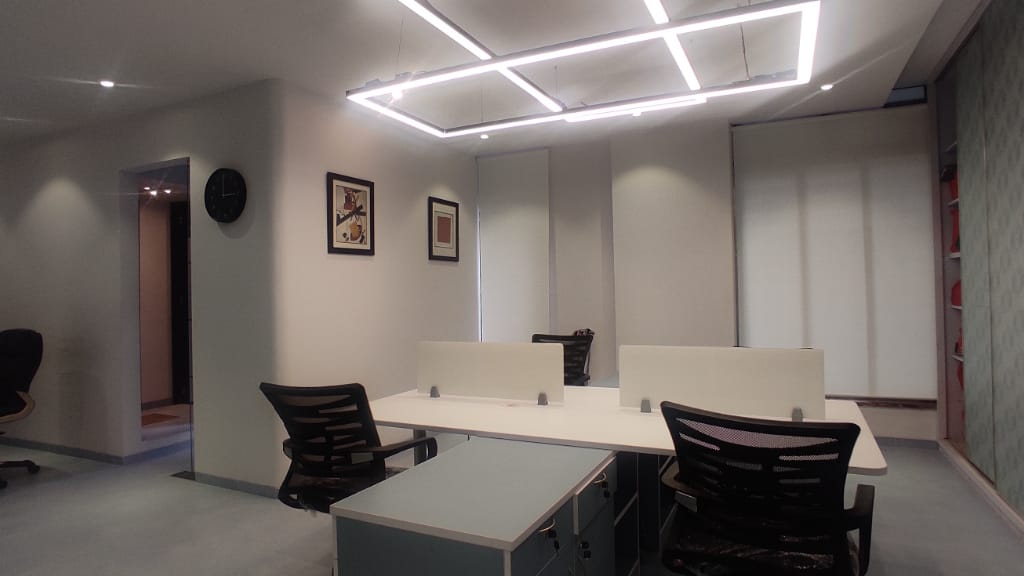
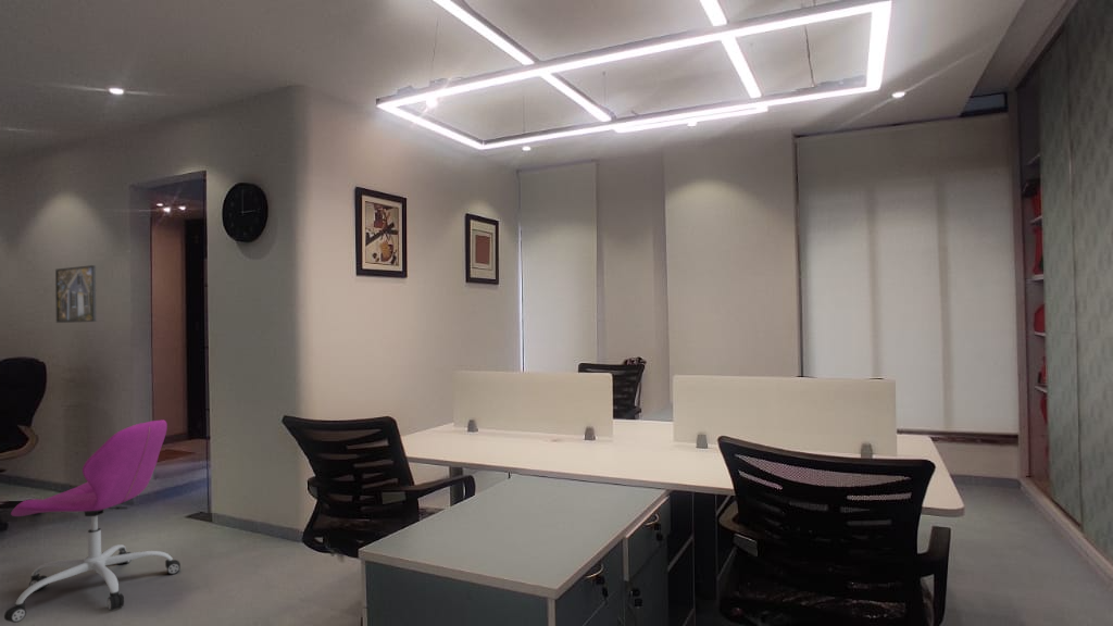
+ office chair [3,418,182,624]
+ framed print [54,264,98,324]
